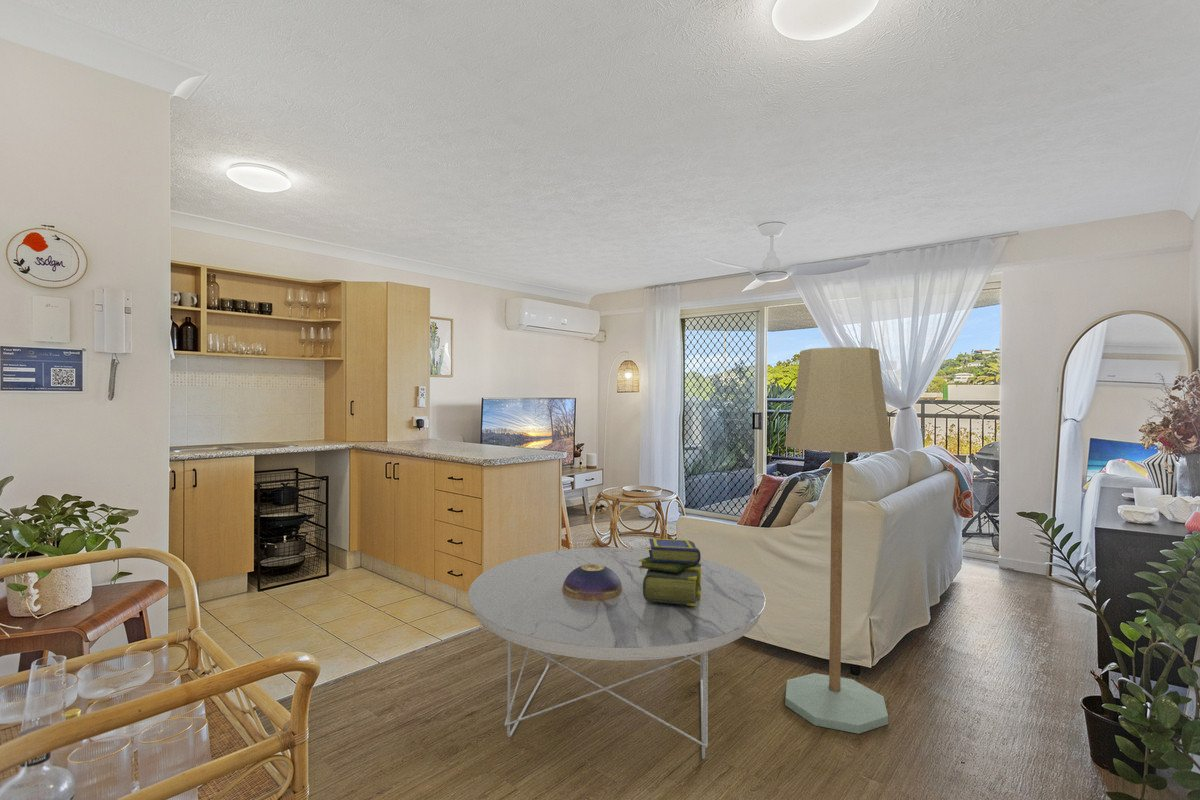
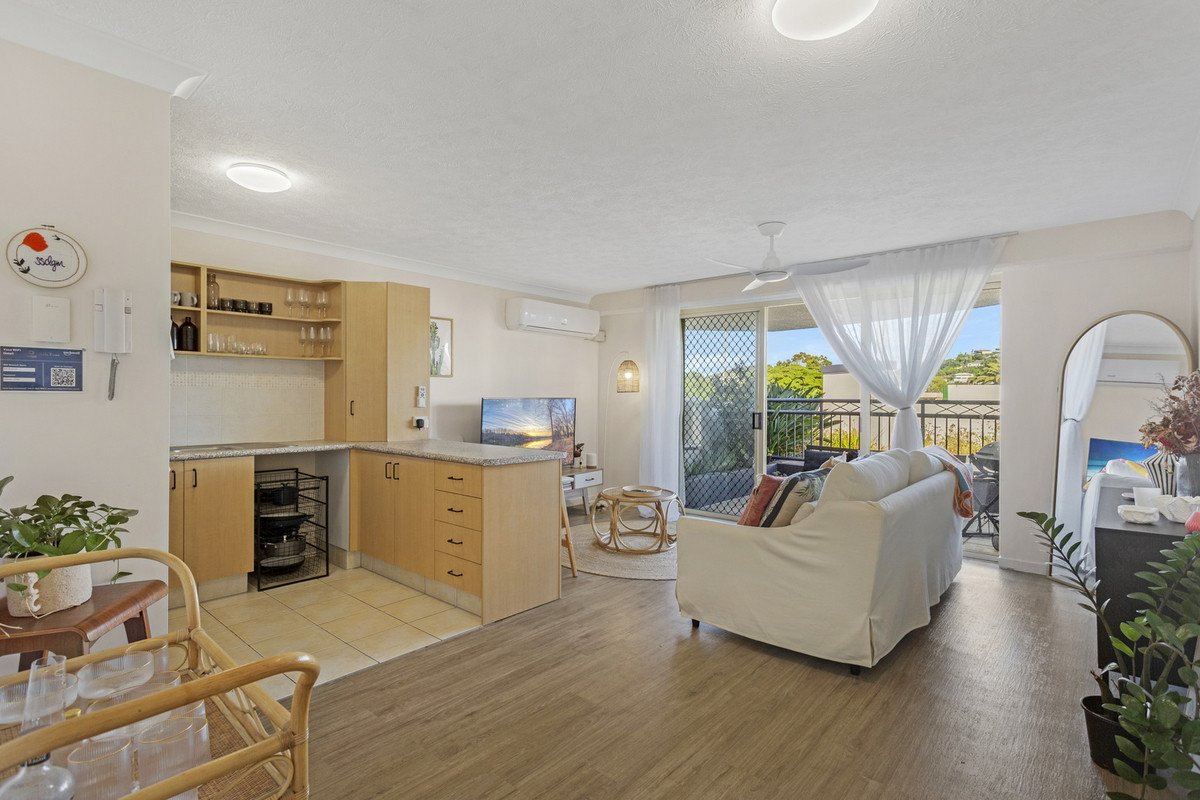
- floor lamp [784,346,895,735]
- coffee table [467,546,766,760]
- decorative bowl [562,564,623,601]
- stack of books [638,538,702,606]
